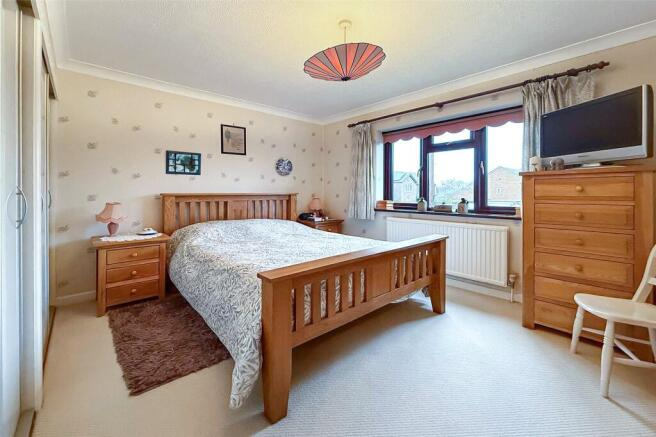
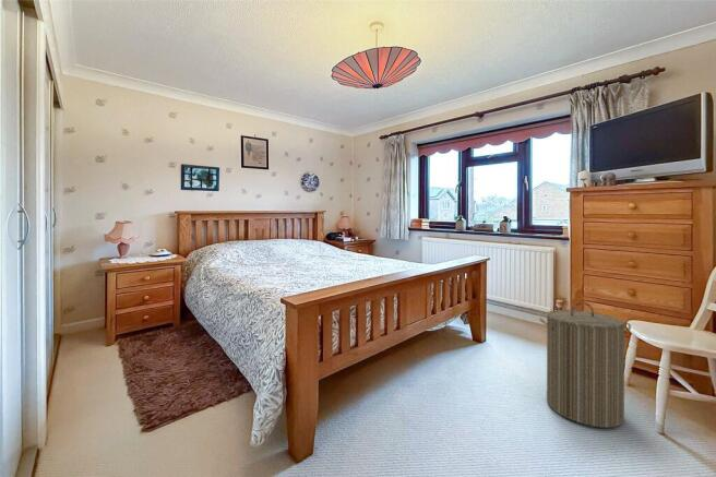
+ laundry hamper [538,301,632,429]
